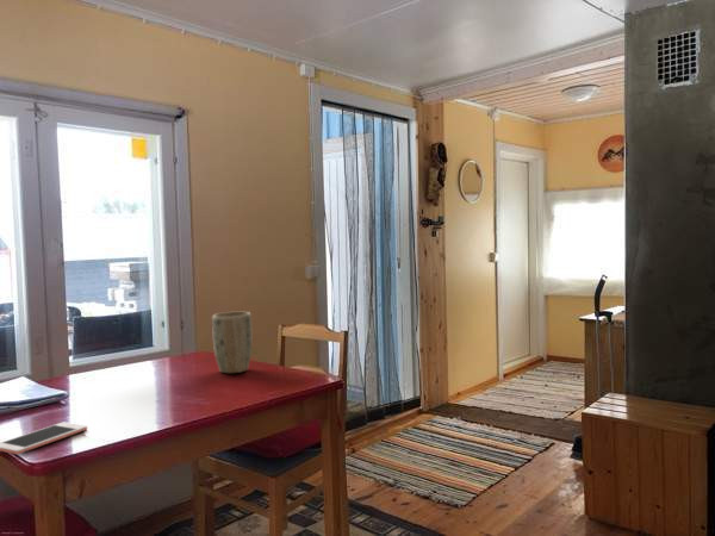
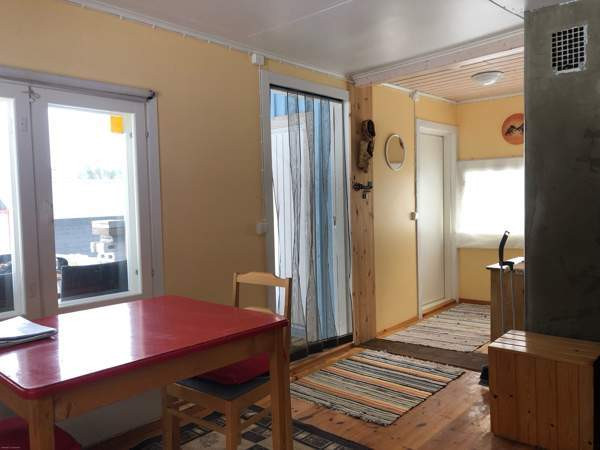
- plant pot [211,311,253,374]
- cell phone [0,422,88,455]
